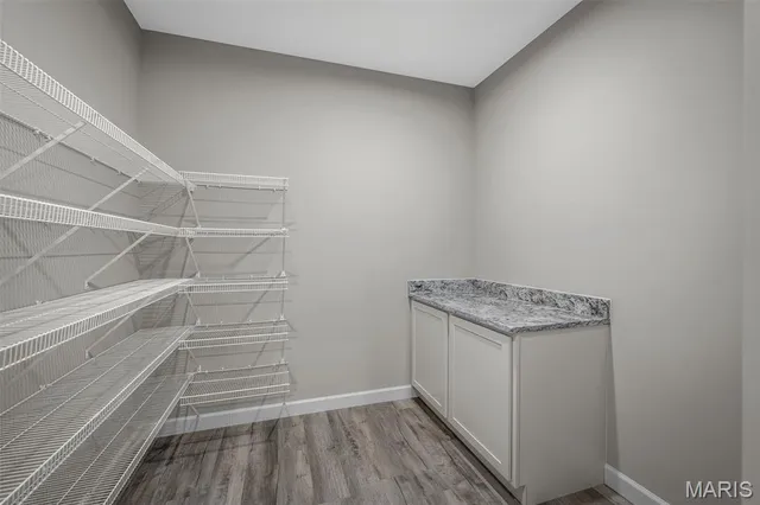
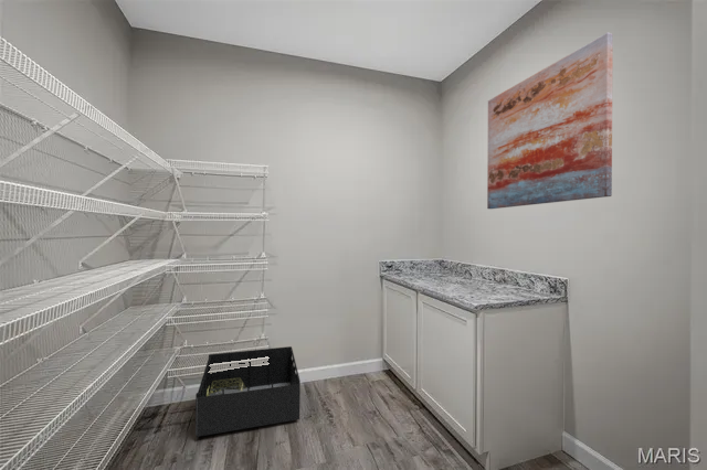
+ storage bin [194,345,302,441]
+ wall art [486,31,614,210]
